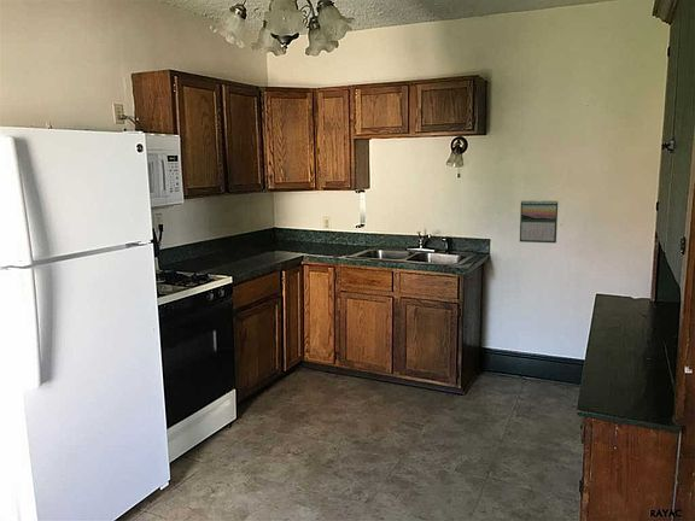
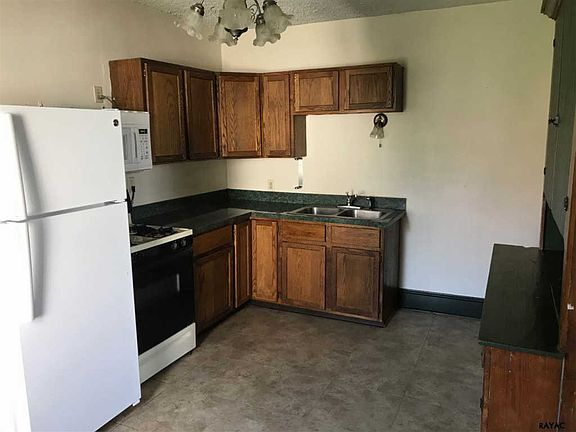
- calendar [519,199,559,244]
